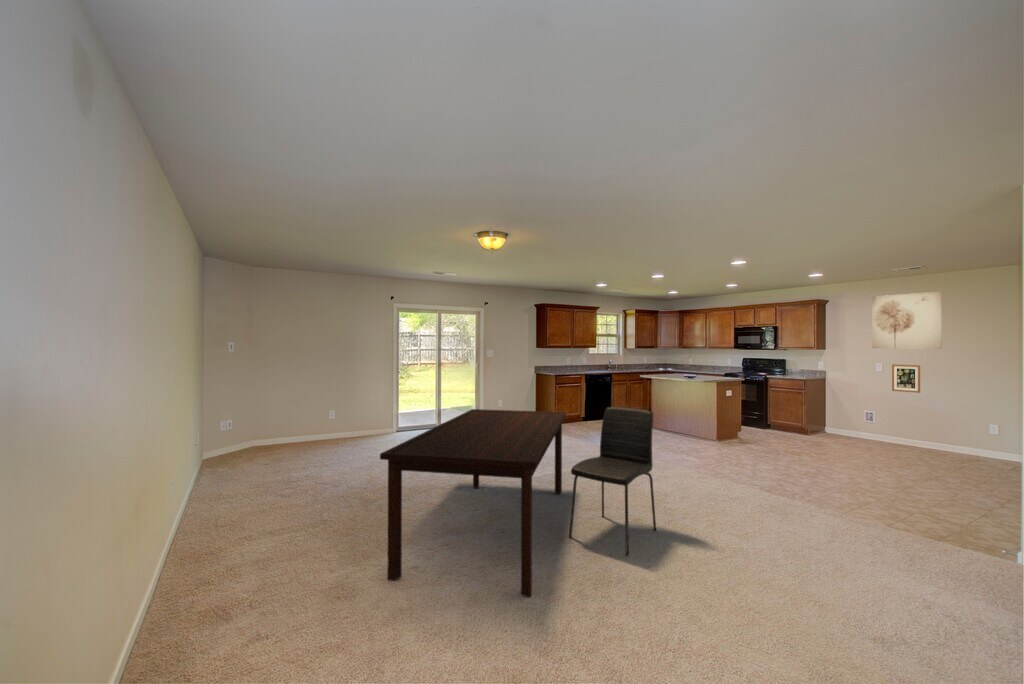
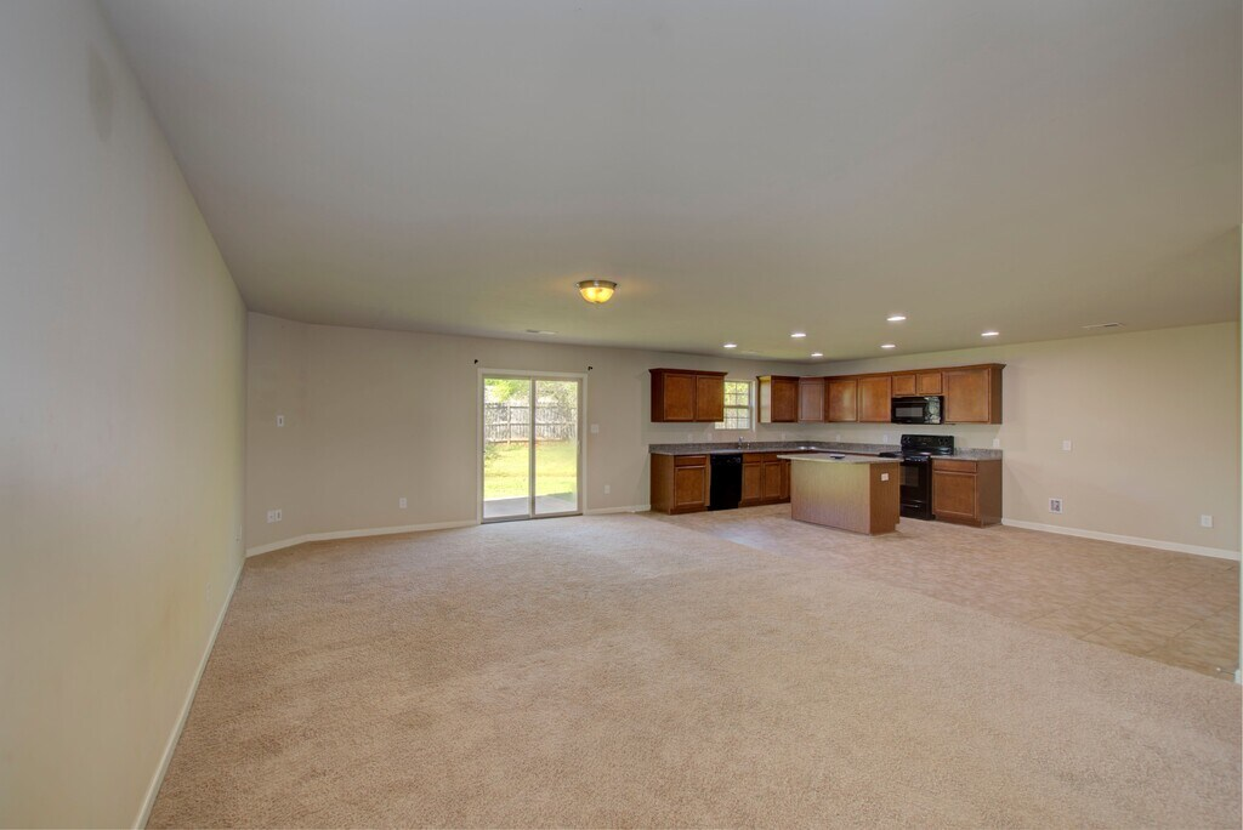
- dining table [379,408,567,598]
- chair [568,406,657,557]
- wall art [891,363,921,394]
- wall art [871,291,943,350]
